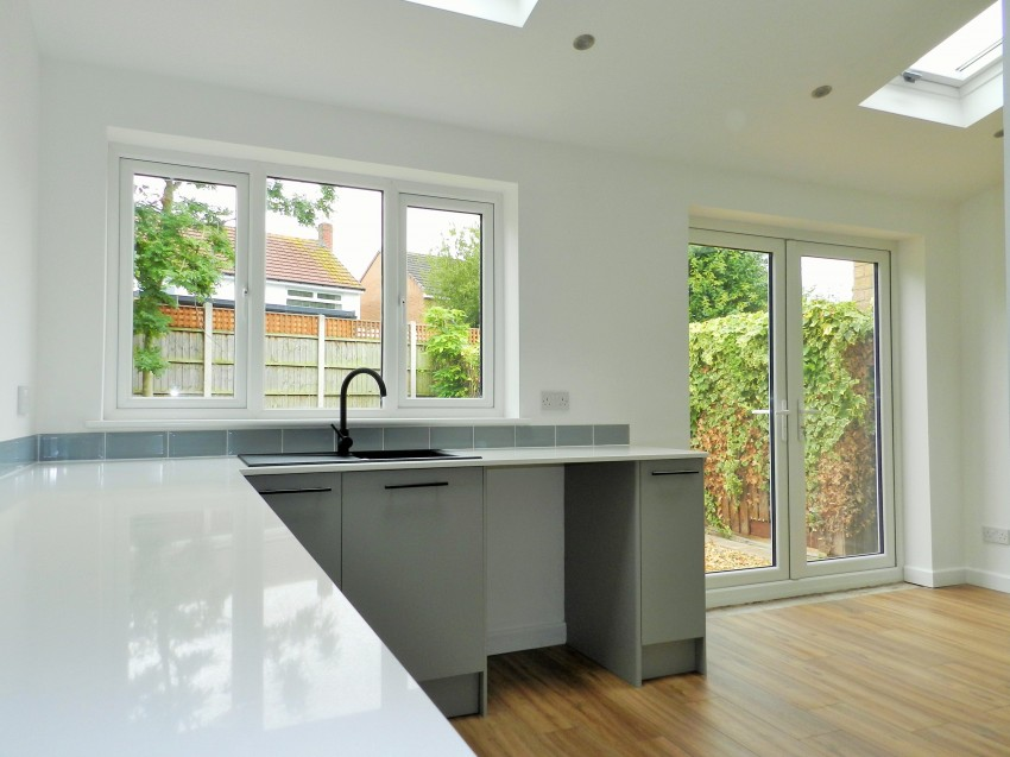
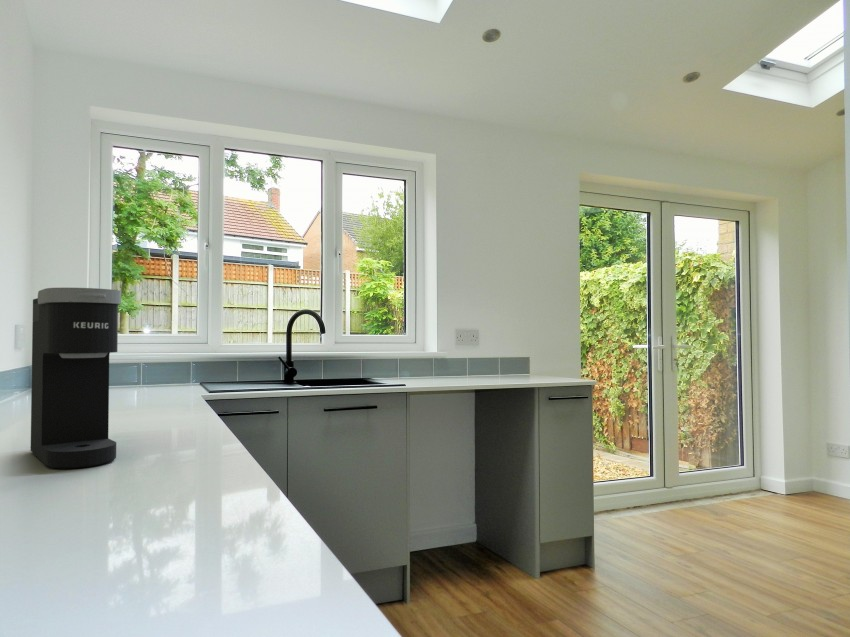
+ coffee maker [30,287,122,470]
